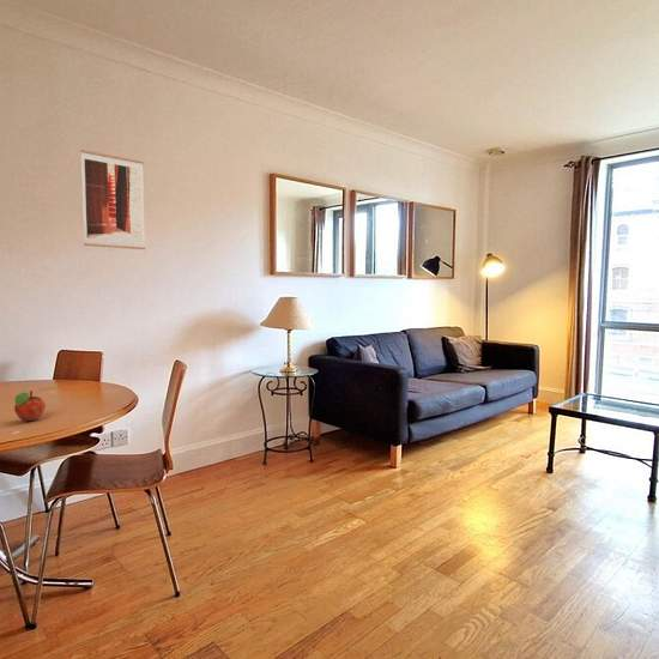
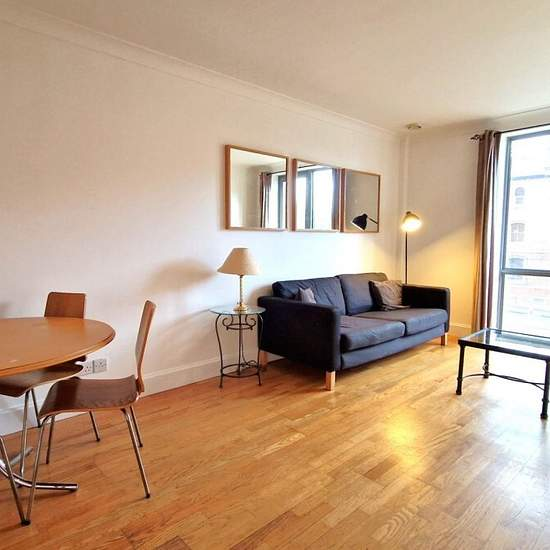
- fruit [13,389,47,423]
- wall art [79,149,146,250]
